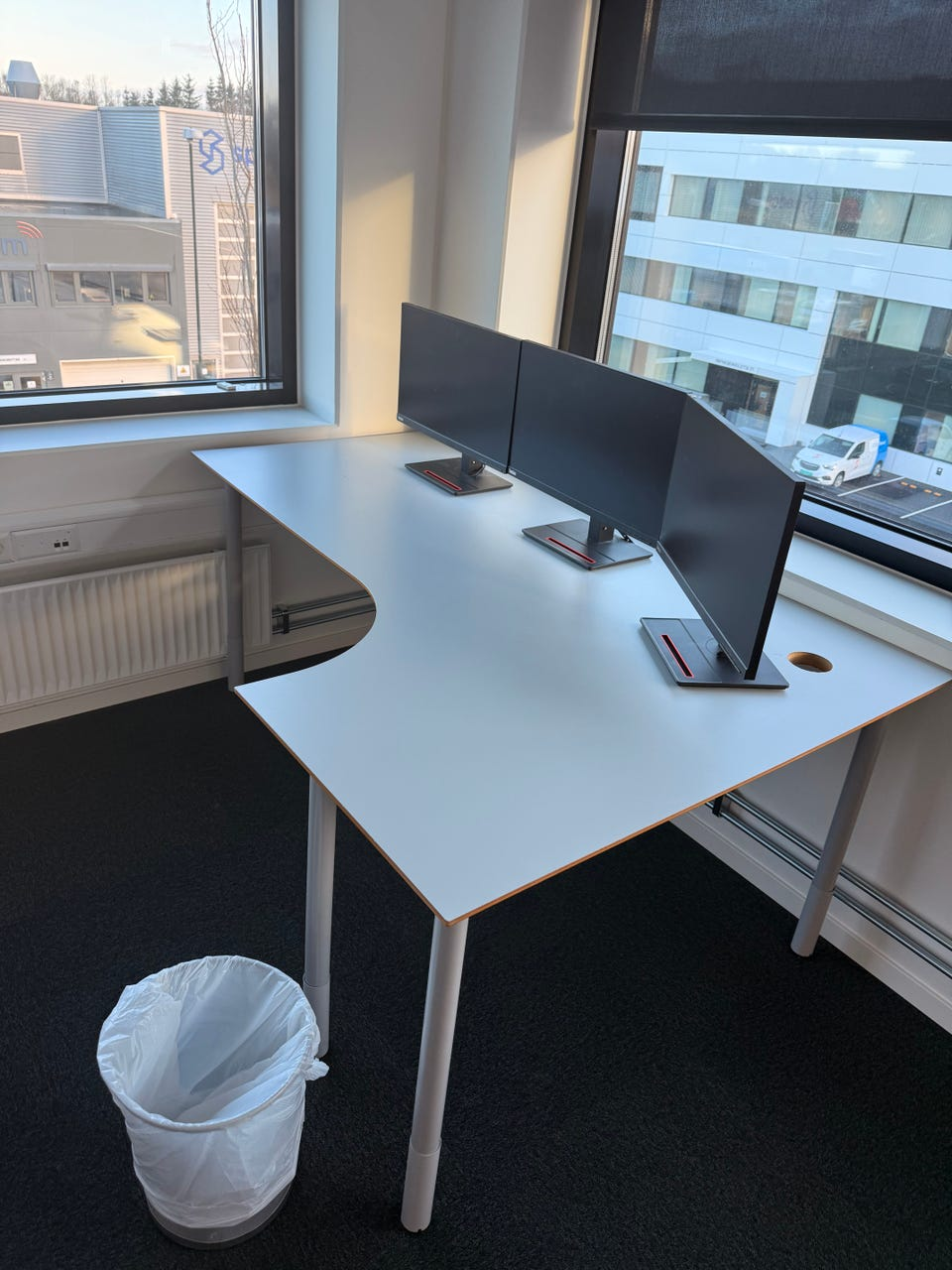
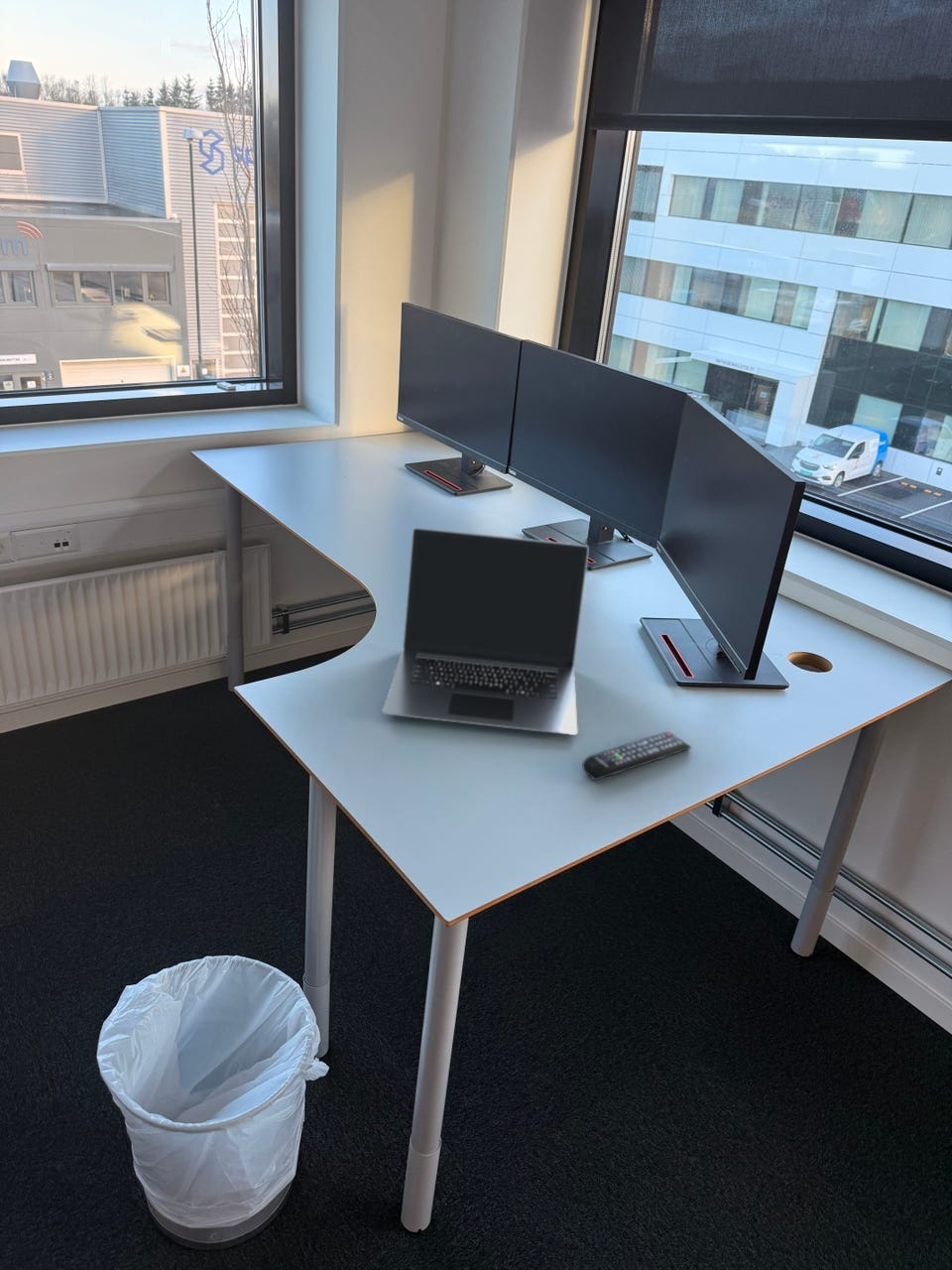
+ laptop [382,526,590,736]
+ remote control [581,730,692,781]
